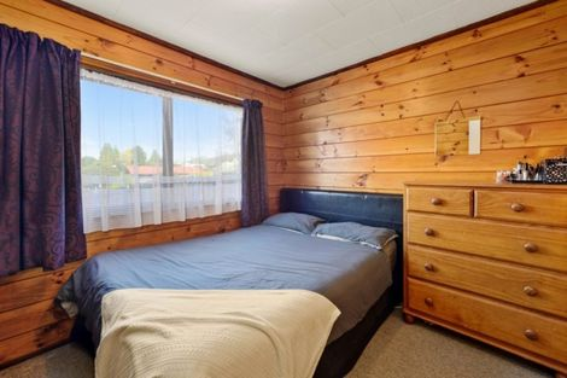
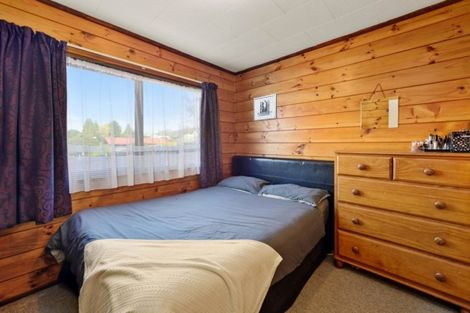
+ wall art [253,93,278,122]
